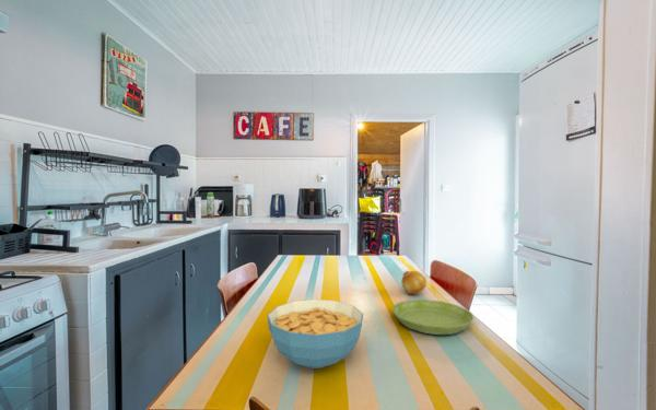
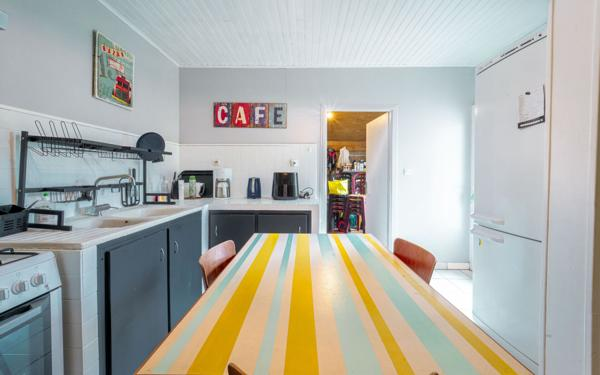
- cereal bowl [266,298,364,370]
- saucer [391,298,475,336]
- fruit [400,270,427,295]
